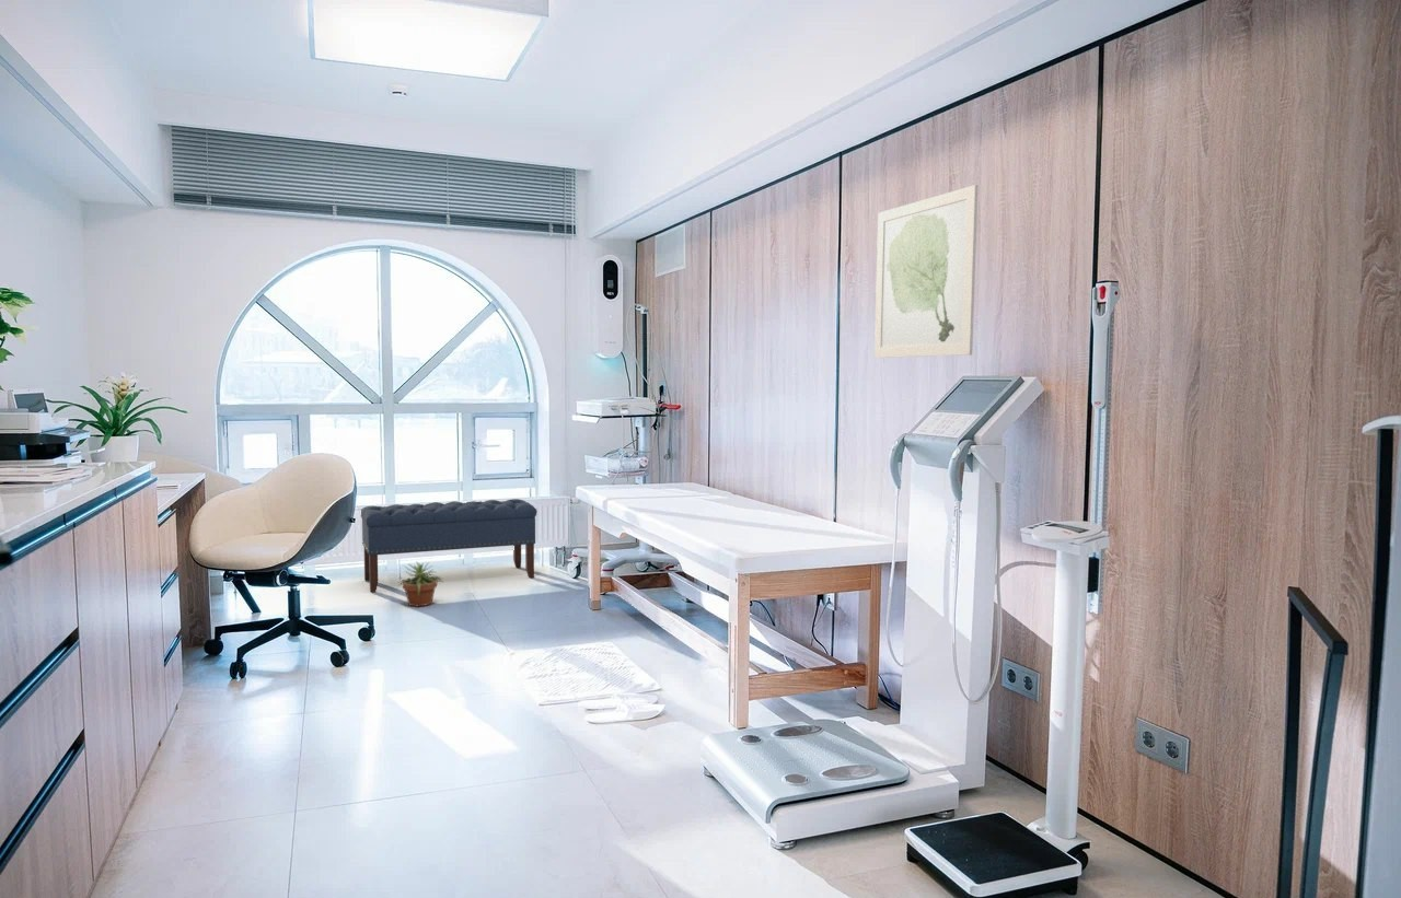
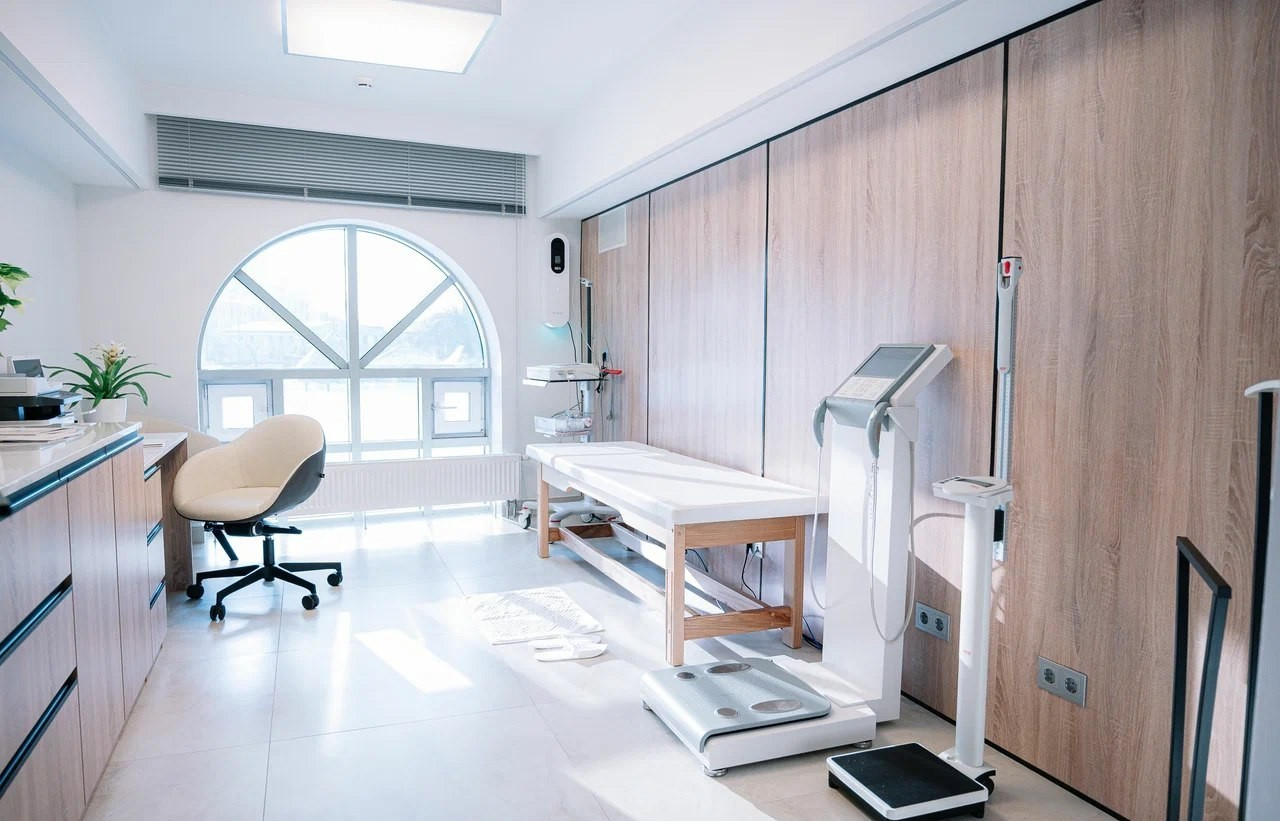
- wall art [873,184,979,359]
- potted plant [395,561,444,607]
- bench [360,498,539,593]
